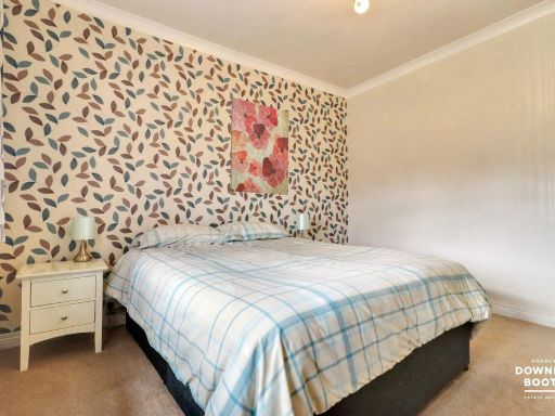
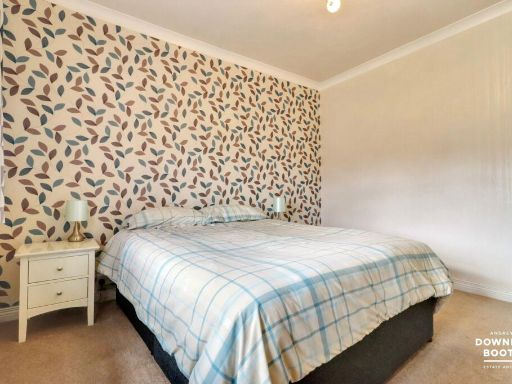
- wall art [230,96,289,196]
